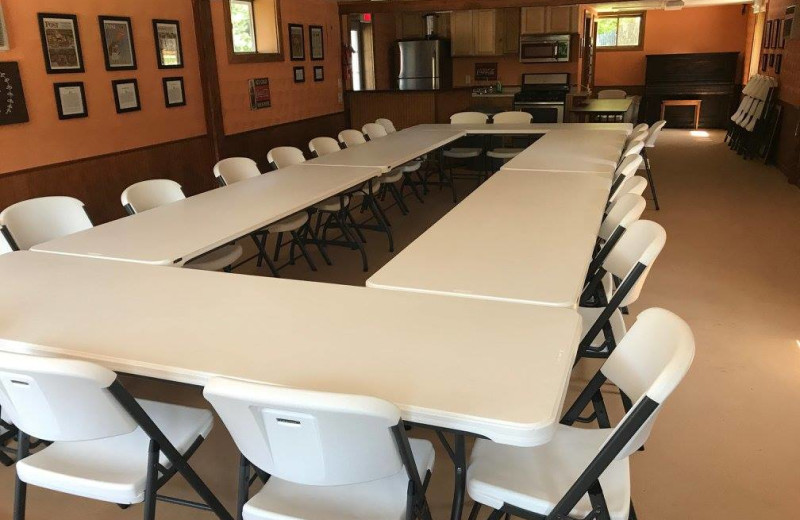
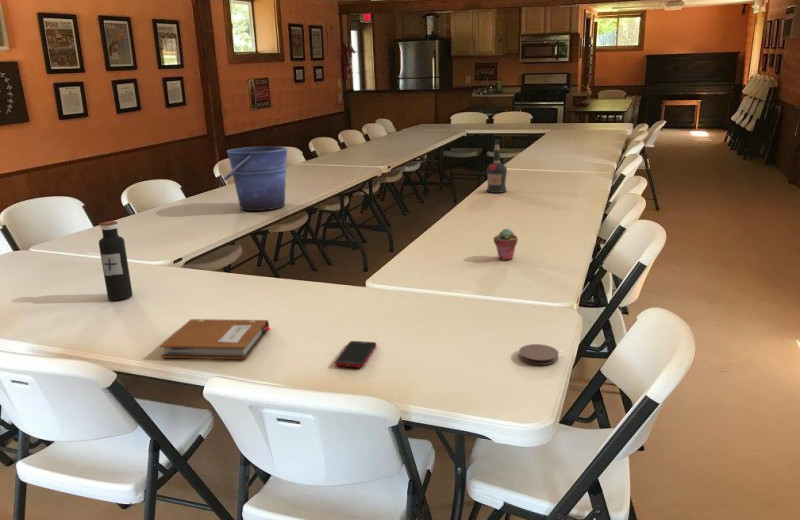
+ cell phone [334,340,377,369]
+ liquor bottle [485,139,508,194]
+ potted succulent [492,227,519,261]
+ coaster [518,343,559,366]
+ bucket [222,145,288,212]
+ notebook [159,318,272,360]
+ water bottle [98,220,134,302]
